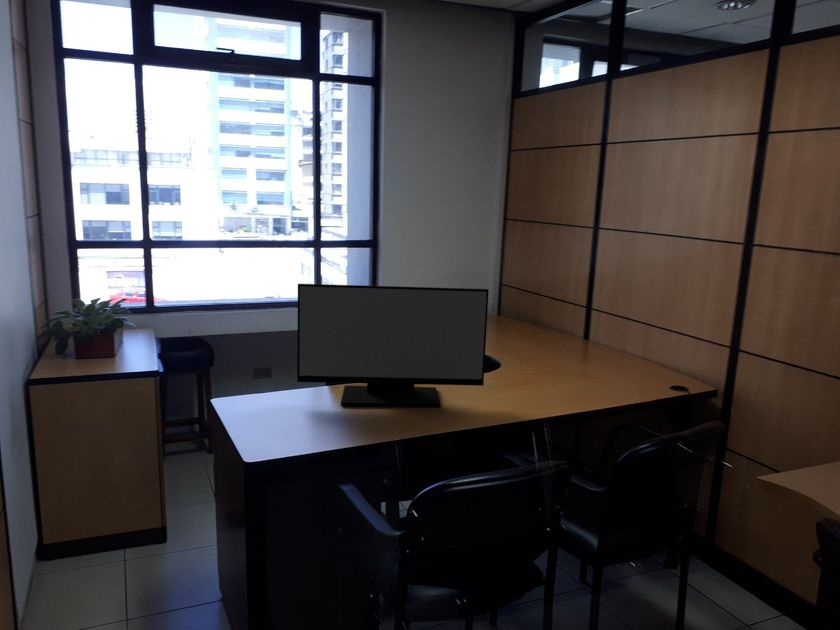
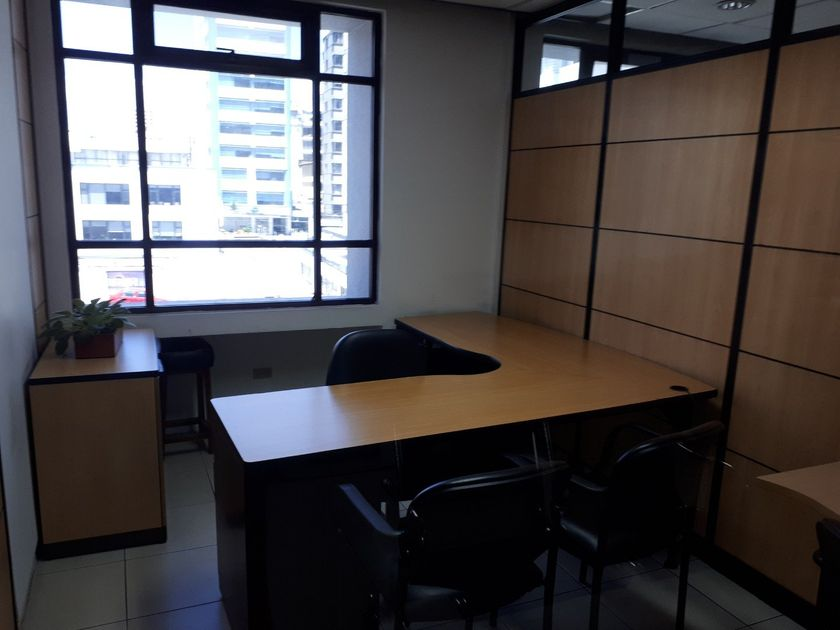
- monitor [296,283,490,408]
